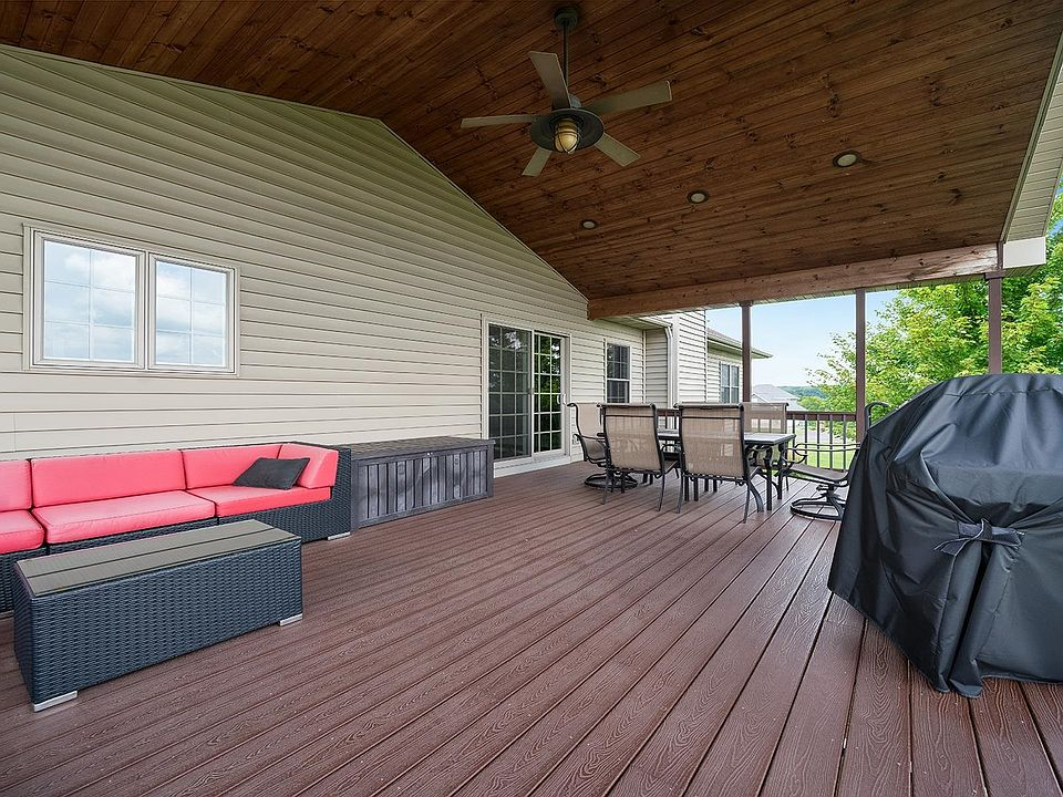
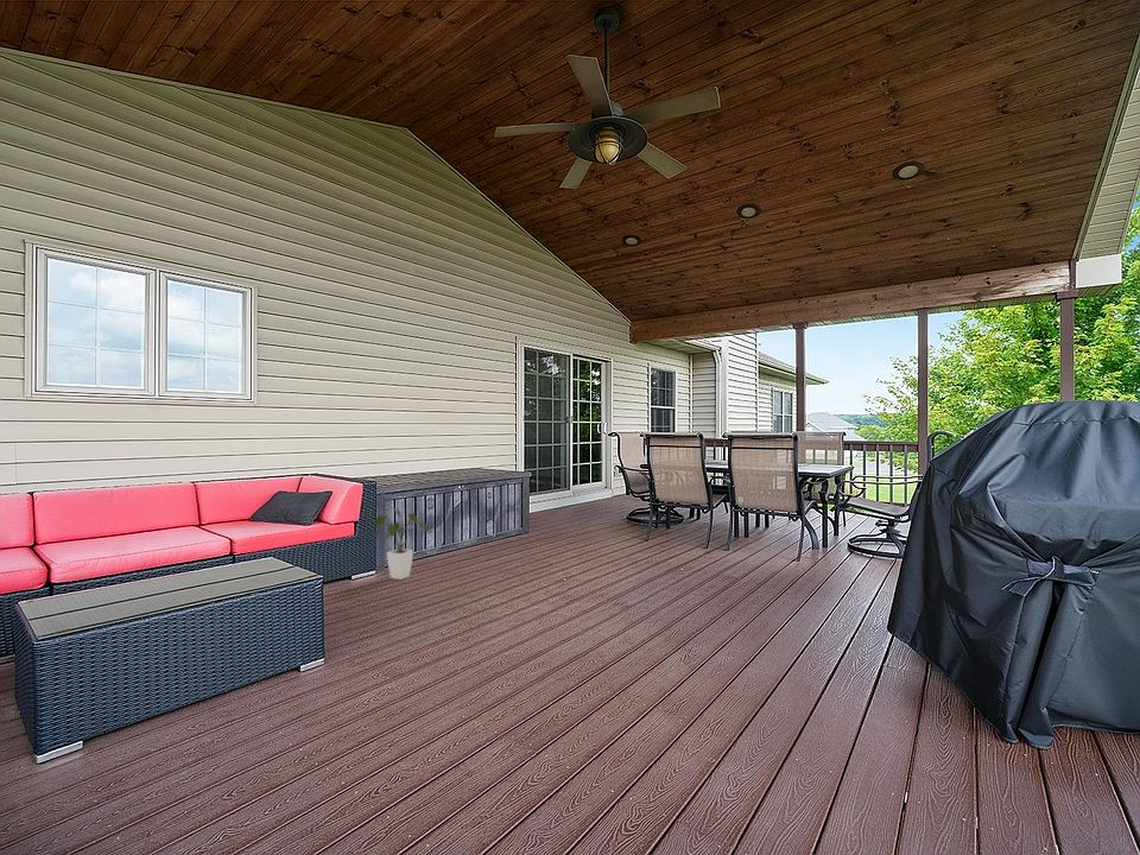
+ house plant [372,507,430,581]
